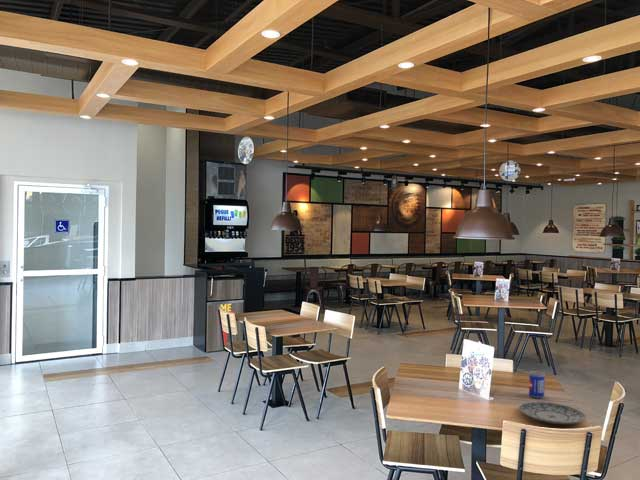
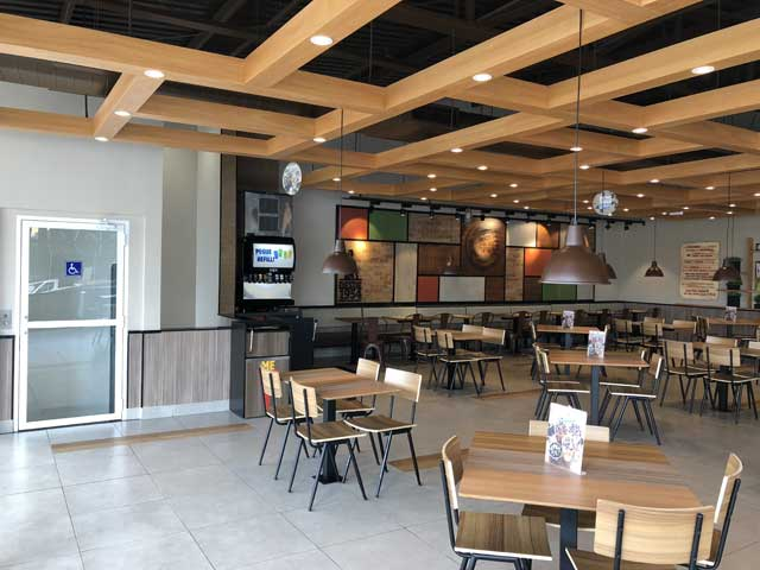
- beer can [528,370,546,399]
- plate [518,401,587,425]
